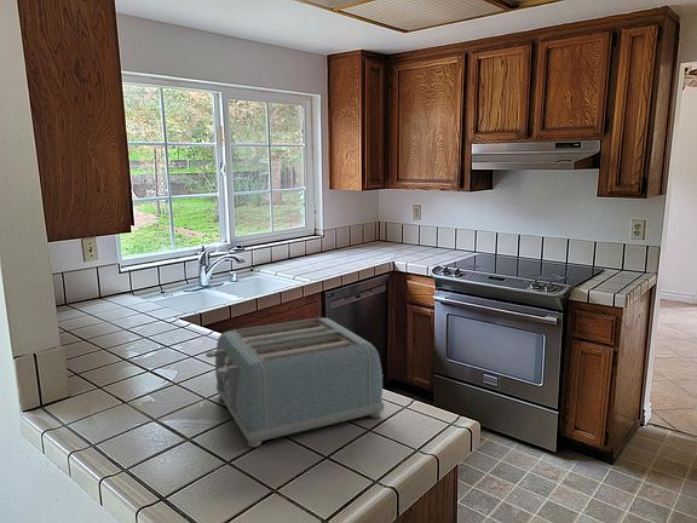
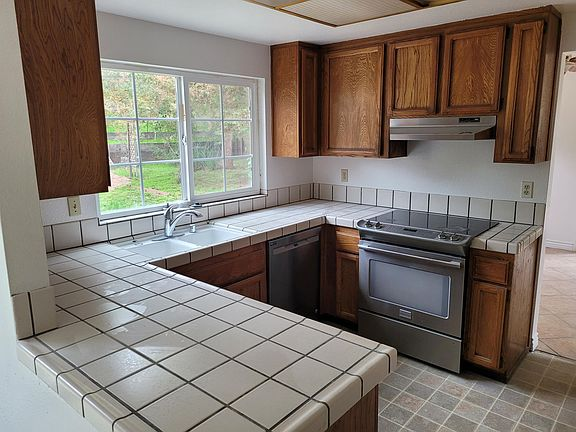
- toaster [205,317,385,448]
